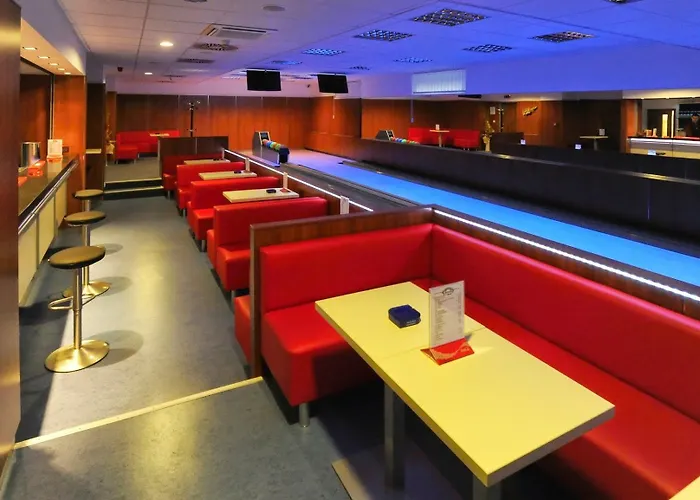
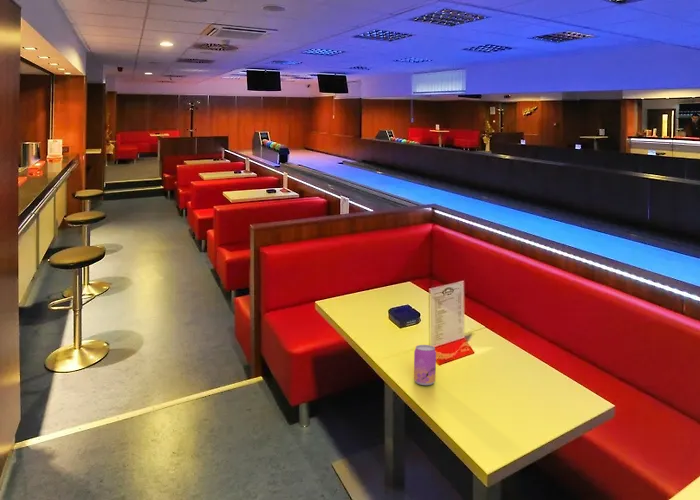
+ beverage can [413,344,437,386]
